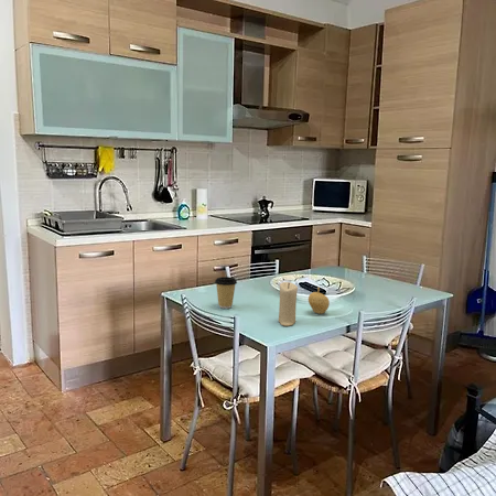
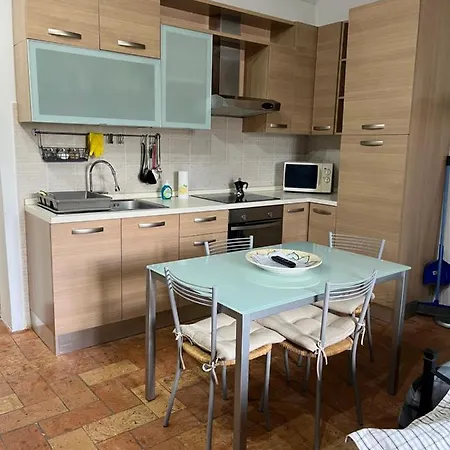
- fruit [308,287,331,315]
- coffee cup [214,276,238,310]
- candle [278,281,299,327]
